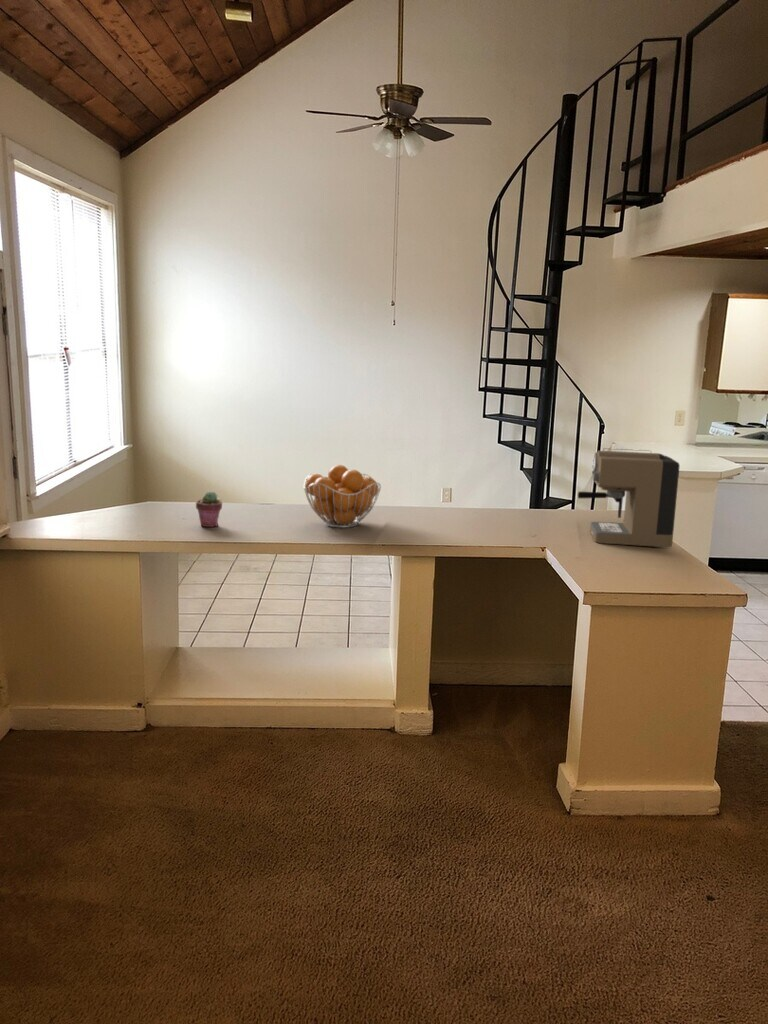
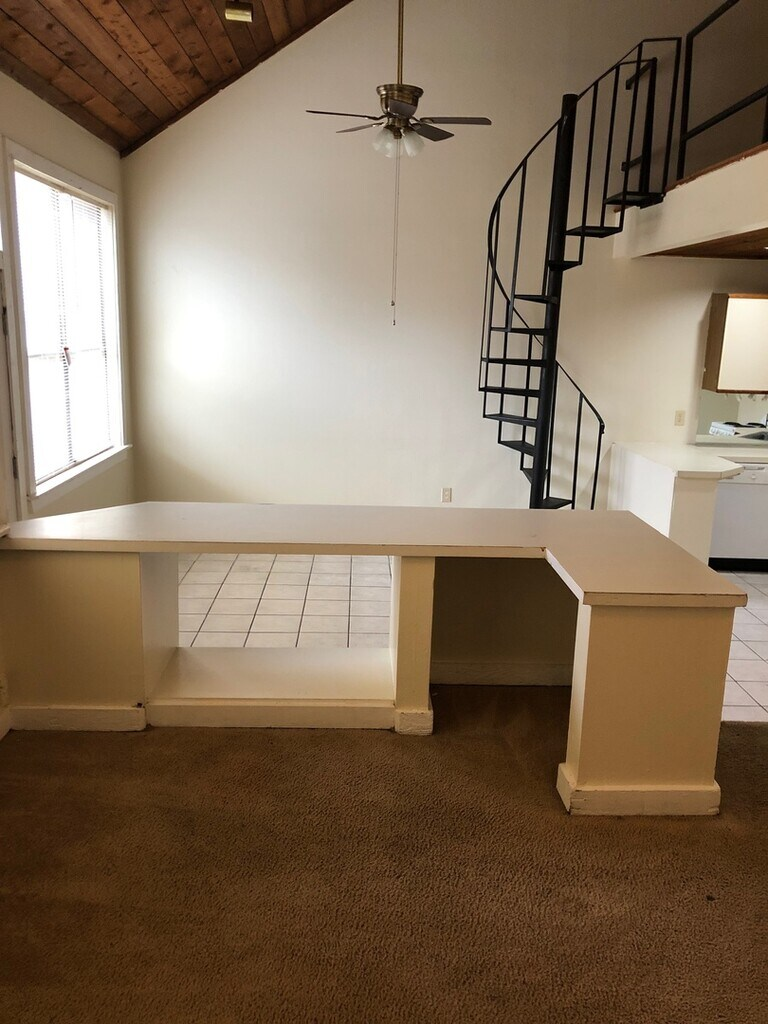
- potted succulent [195,491,223,528]
- coffee maker [577,447,681,548]
- fruit basket [303,464,382,529]
